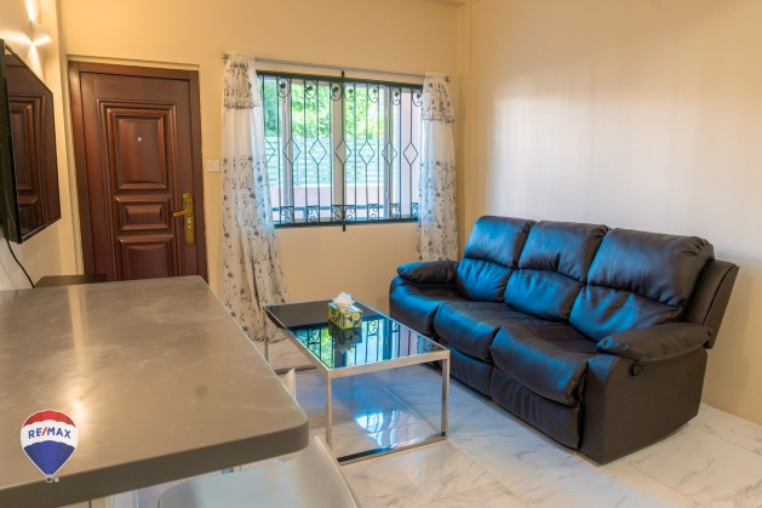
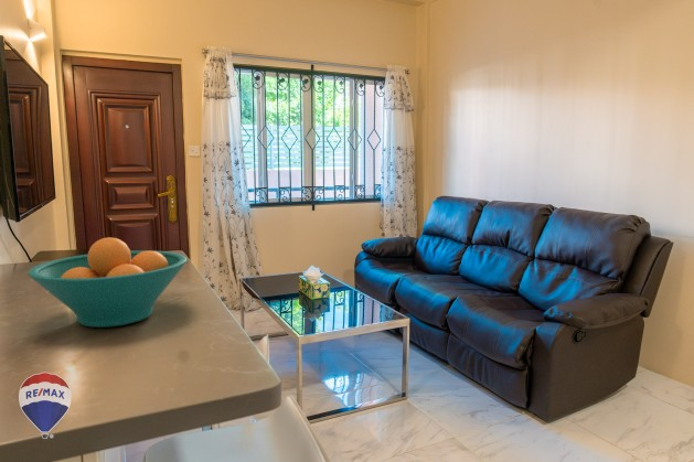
+ fruit bowl [26,236,189,329]
